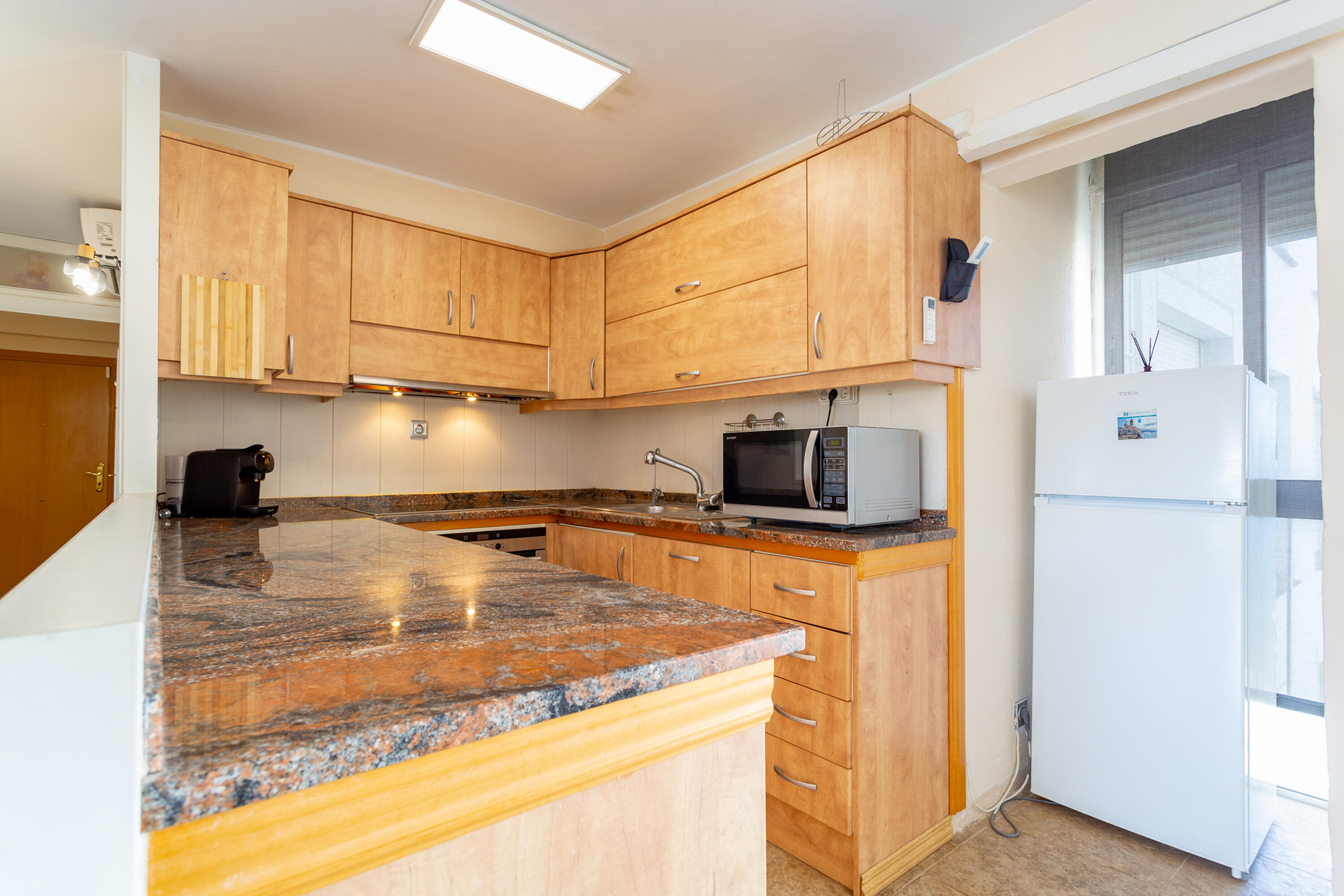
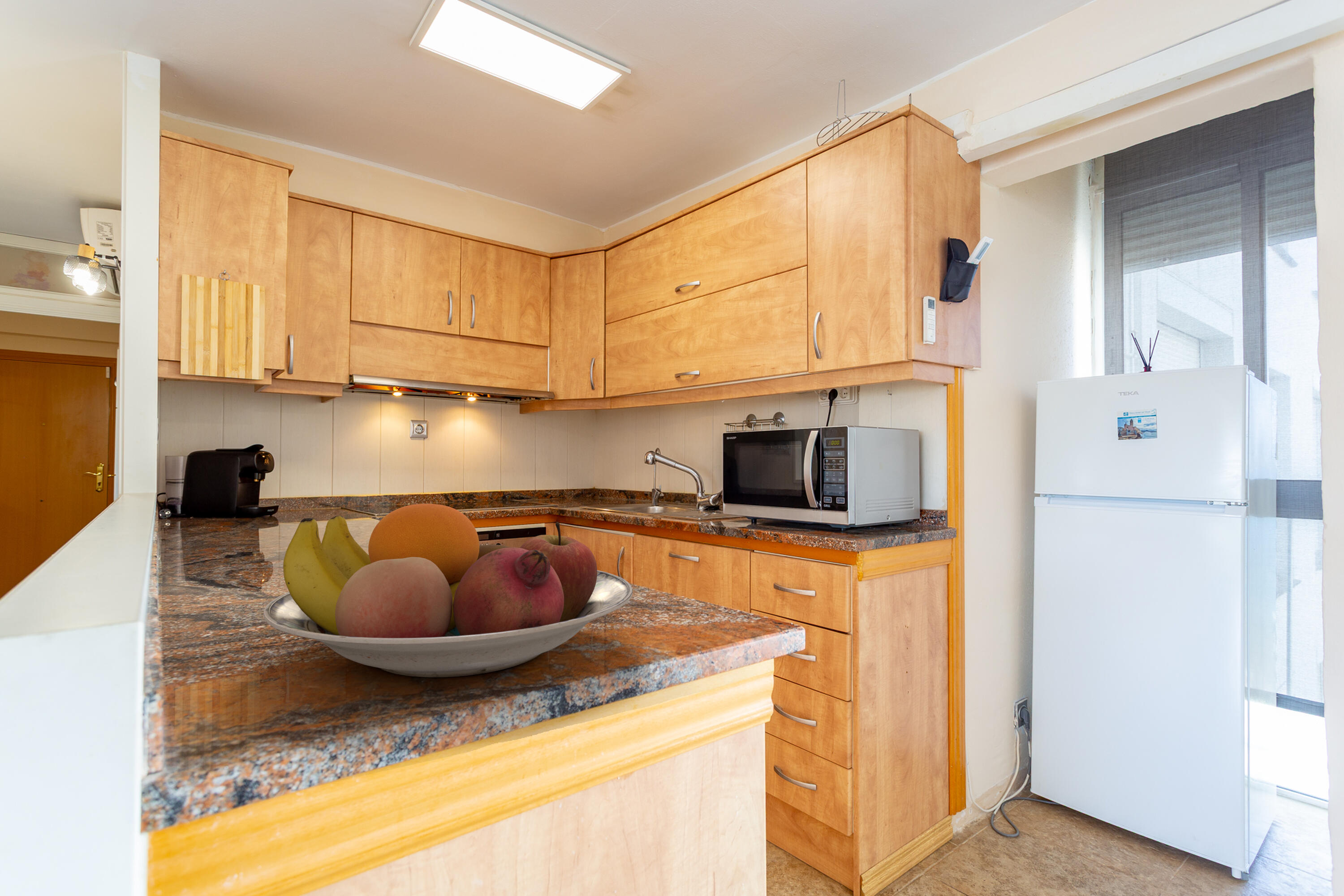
+ fruit bowl [263,503,633,678]
